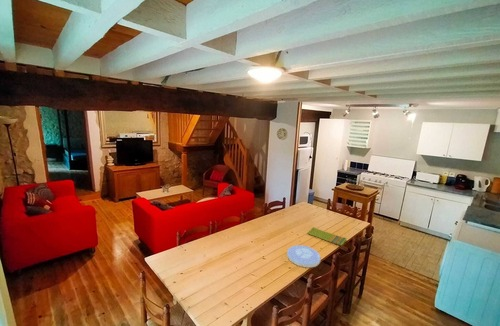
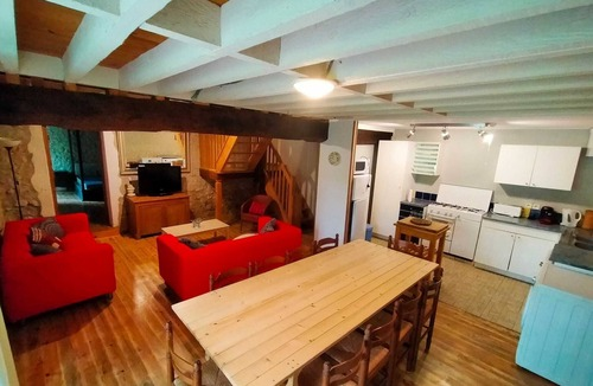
- dish towel [307,226,347,247]
- plate [286,244,322,268]
